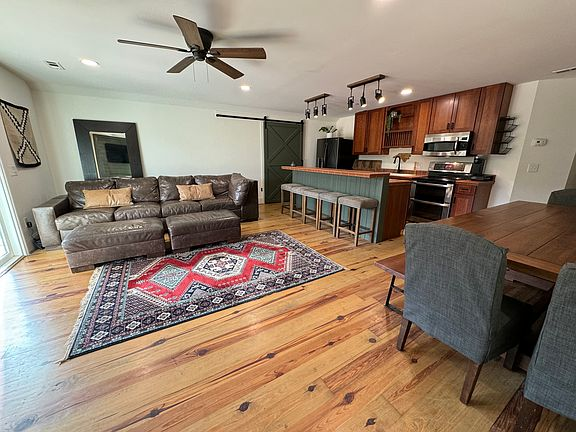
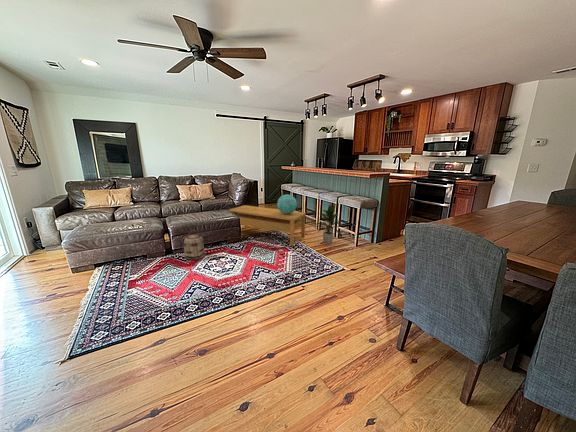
+ decorative globe [276,193,298,214]
+ coffee table [227,204,307,247]
+ indoor plant [314,203,344,245]
+ basket [183,229,206,261]
